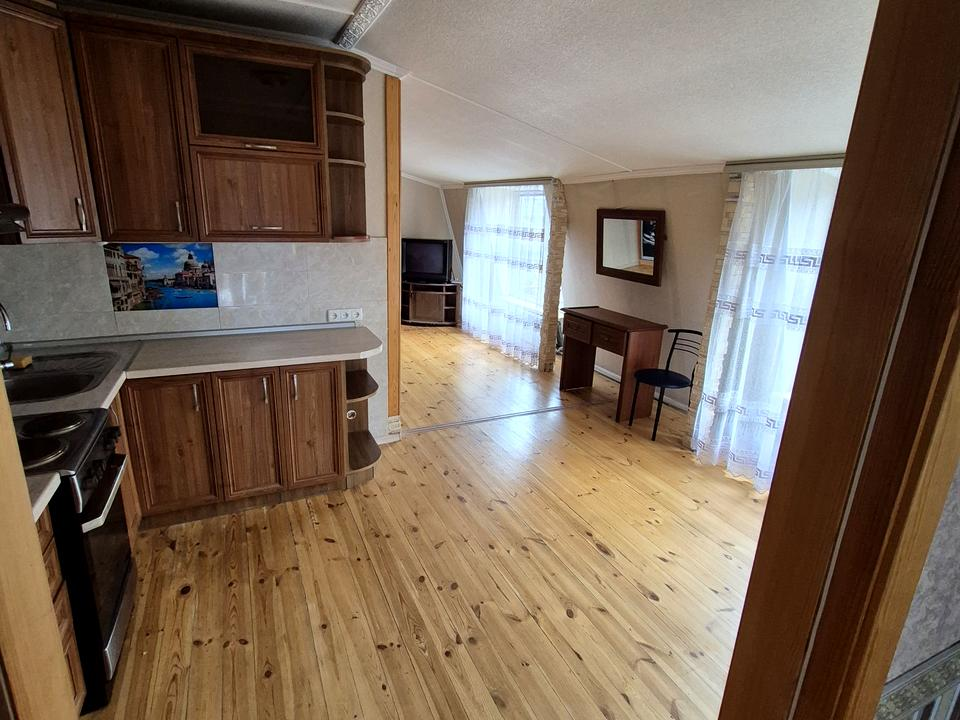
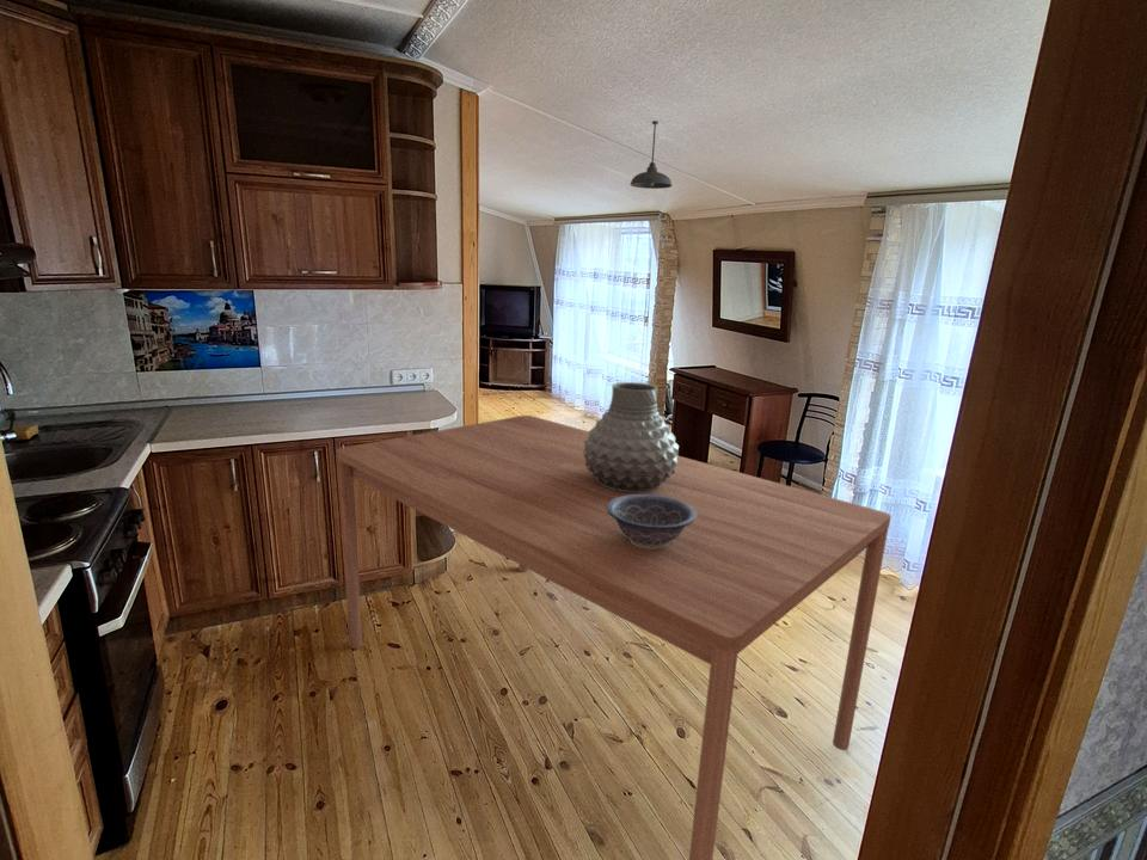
+ dining table [336,414,893,860]
+ decorative bowl [607,494,697,549]
+ pendant light [630,119,673,190]
+ vase [583,381,680,492]
